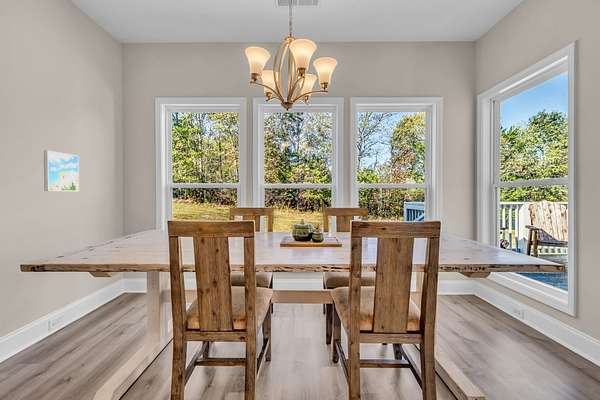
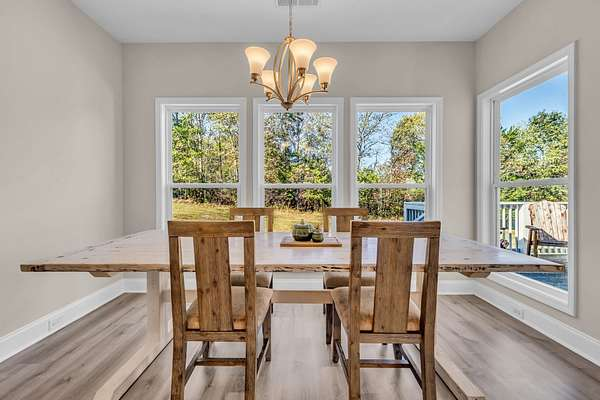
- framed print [43,150,80,192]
